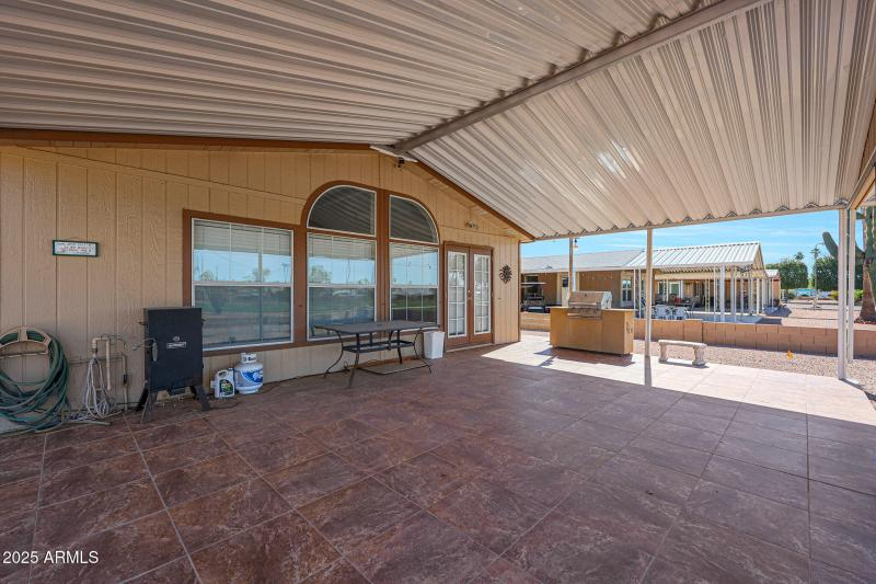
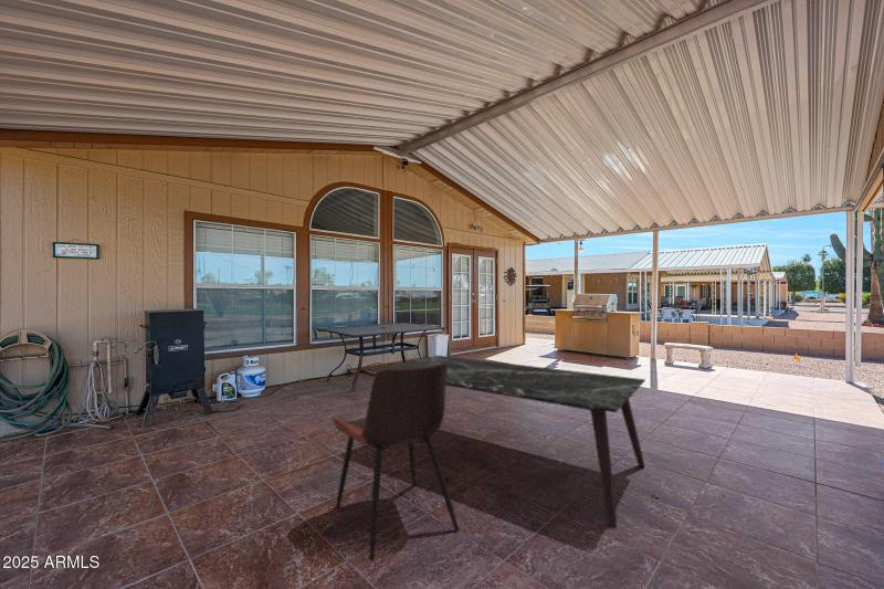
+ dining chair [332,364,460,561]
+ dining table [369,354,646,527]
